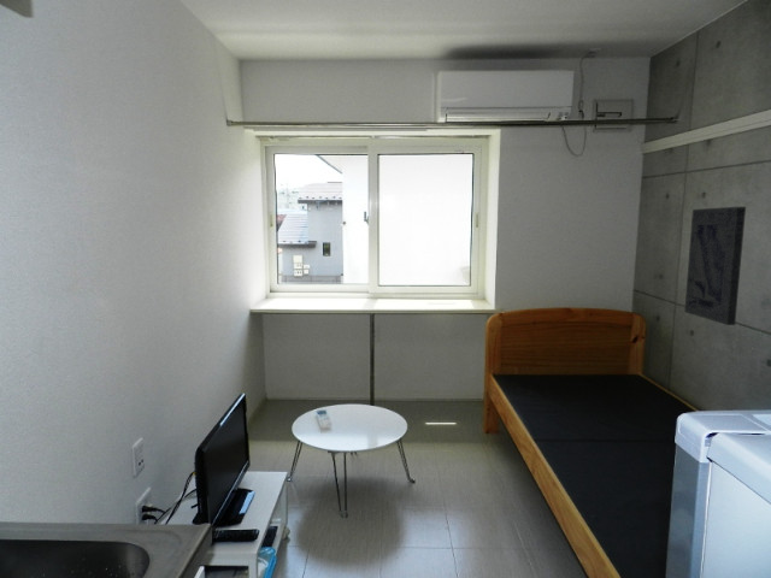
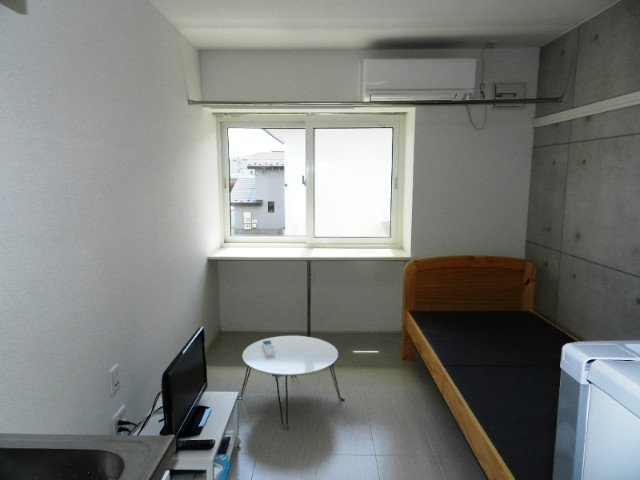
- wall art [683,206,747,326]
